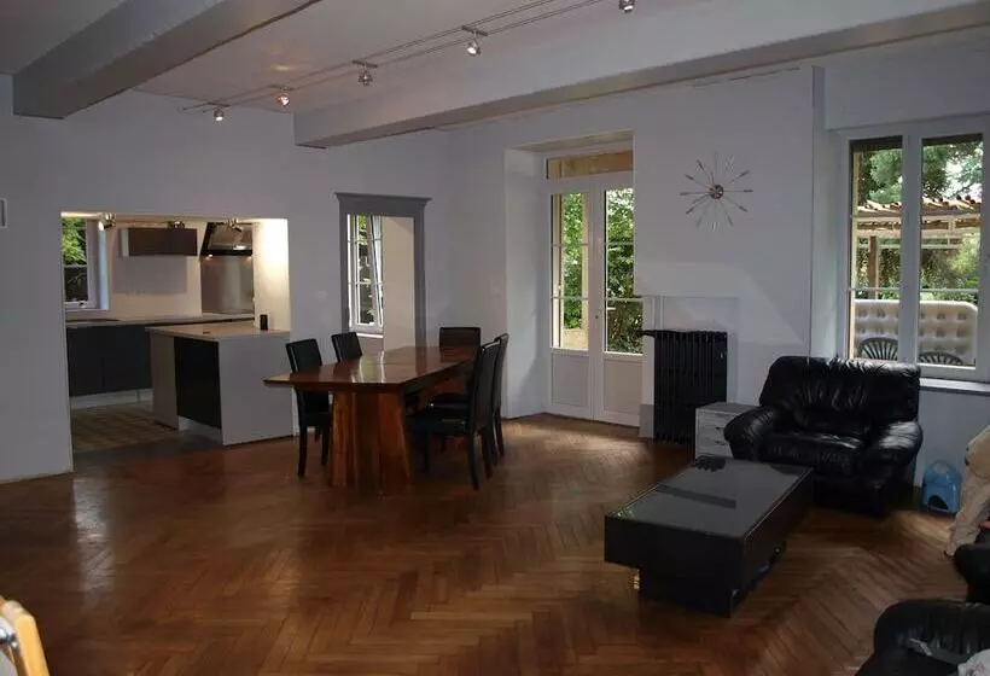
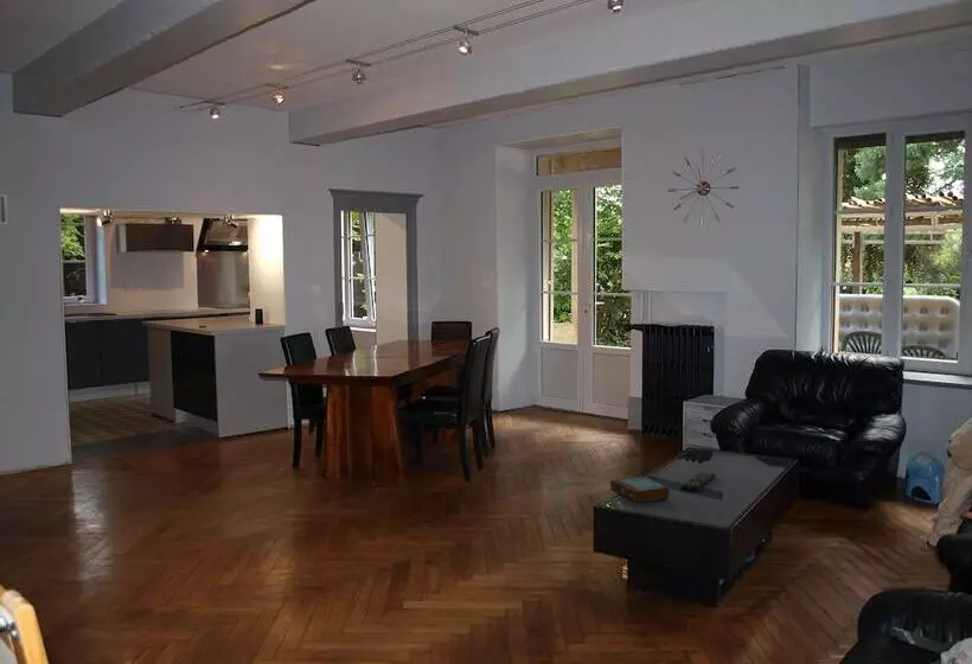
+ book [609,475,670,504]
+ remote control [680,471,717,492]
